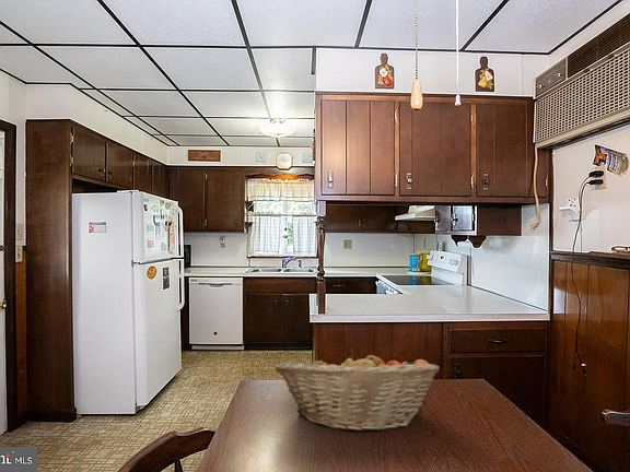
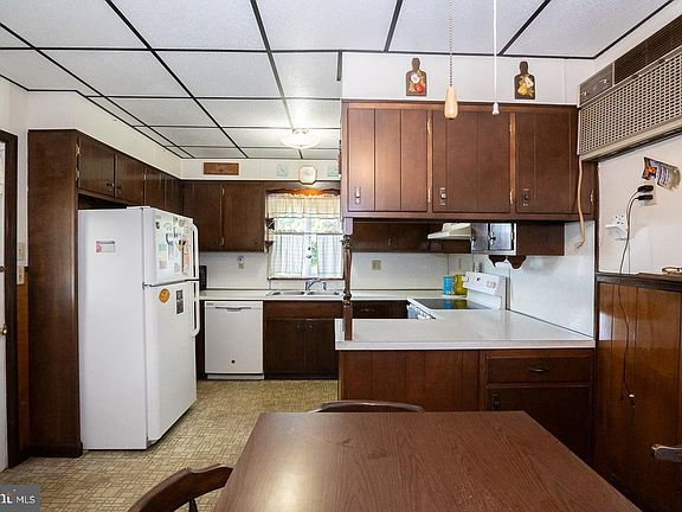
- fruit basket [275,349,440,433]
